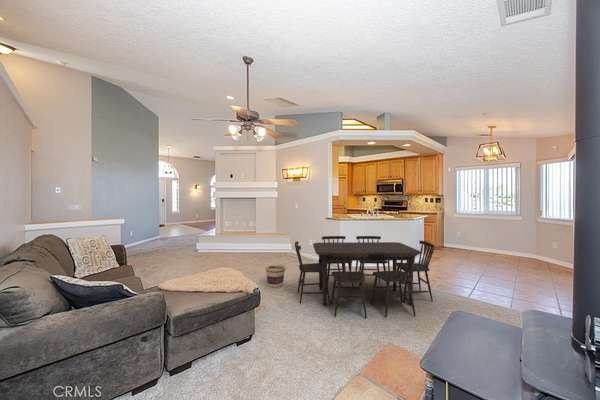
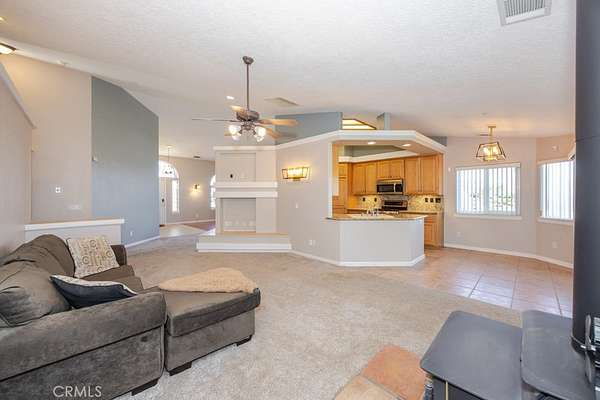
- basket [264,263,286,289]
- dining table [294,235,435,319]
